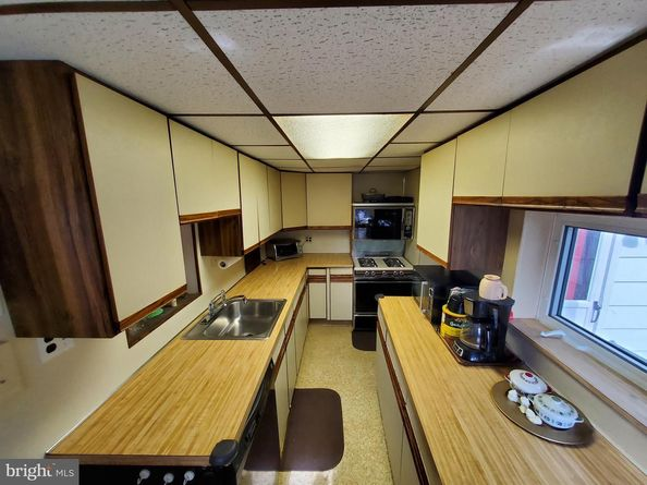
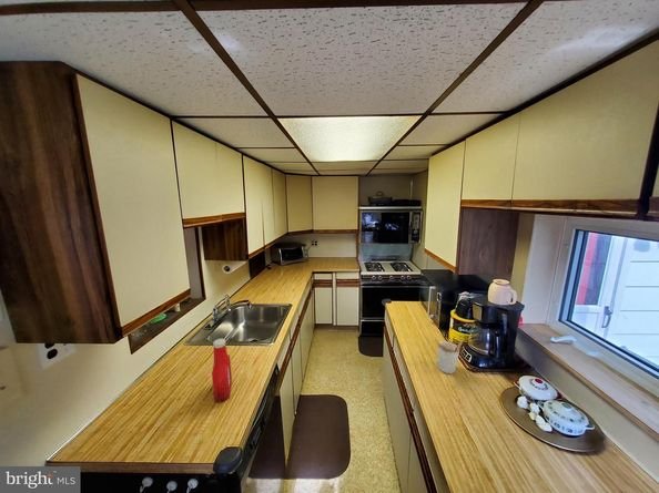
+ soap bottle [211,338,233,403]
+ utensil holder [434,337,464,374]
